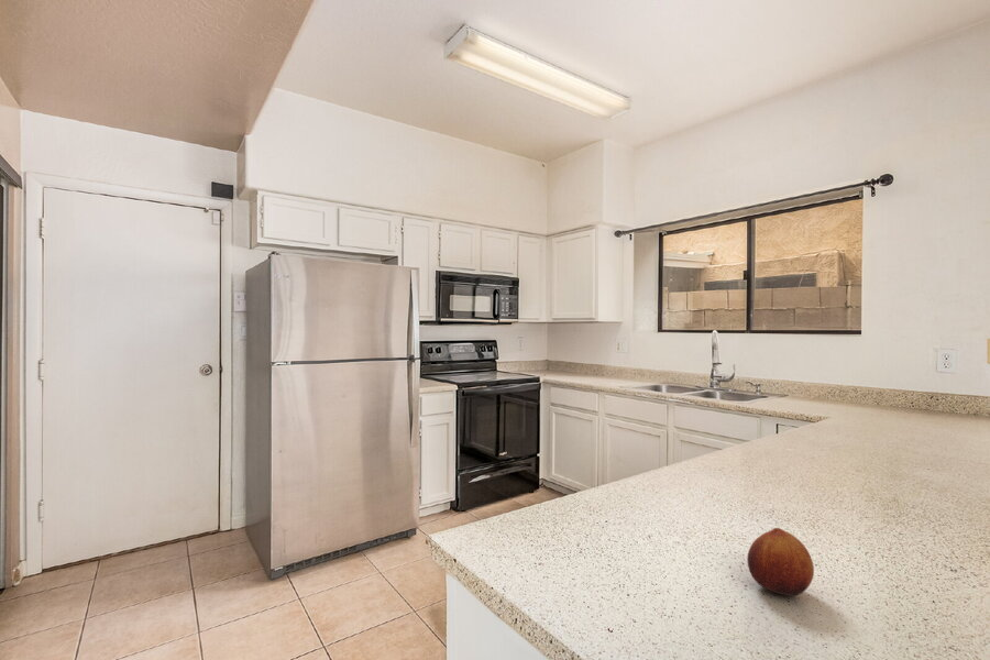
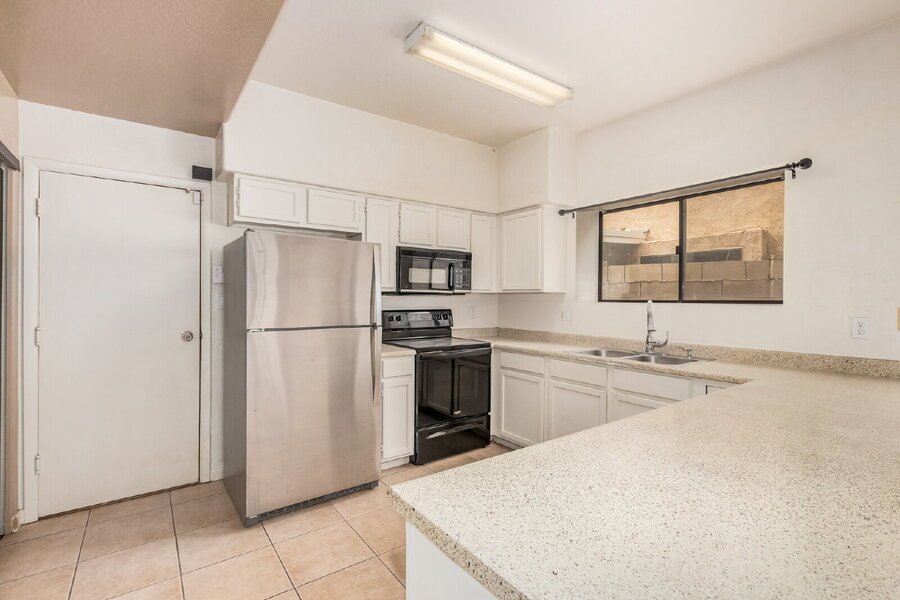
- fruit [746,527,815,597]
